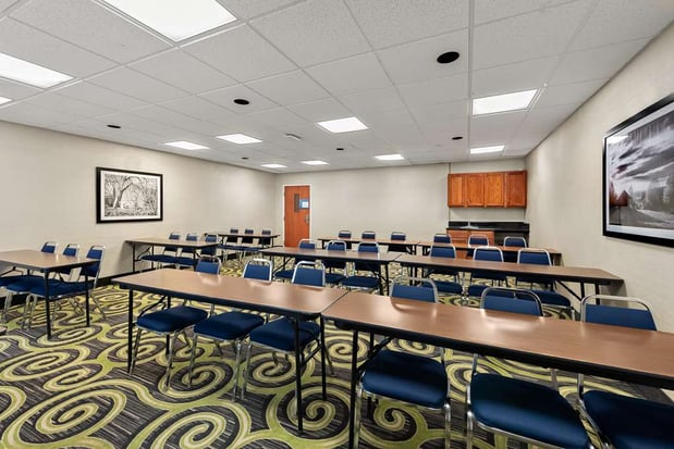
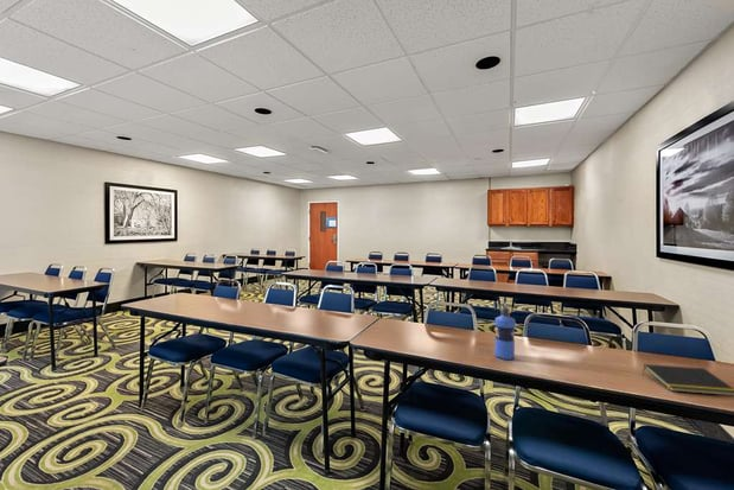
+ water bottle [493,306,516,361]
+ notepad [642,363,734,397]
